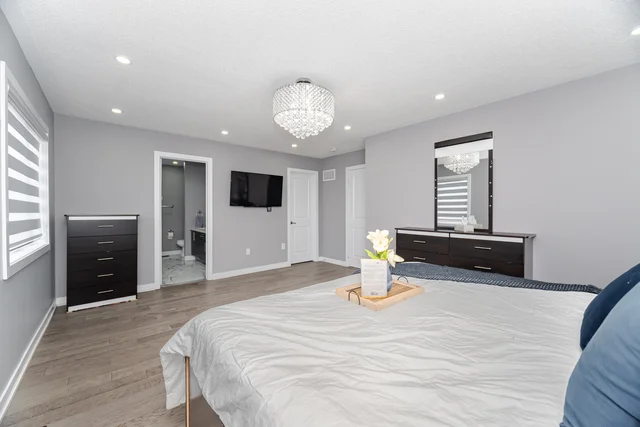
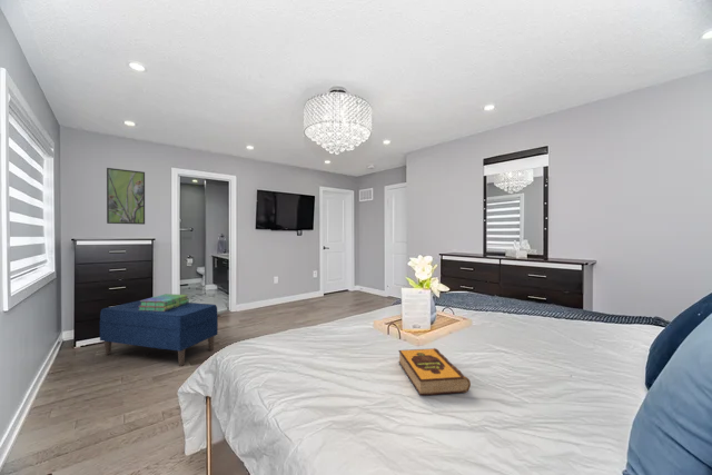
+ hardback book [397,347,472,396]
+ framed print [106,167,146,226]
+ stack of books [138,293,190,311]
+ bench [99,299,219,367]
